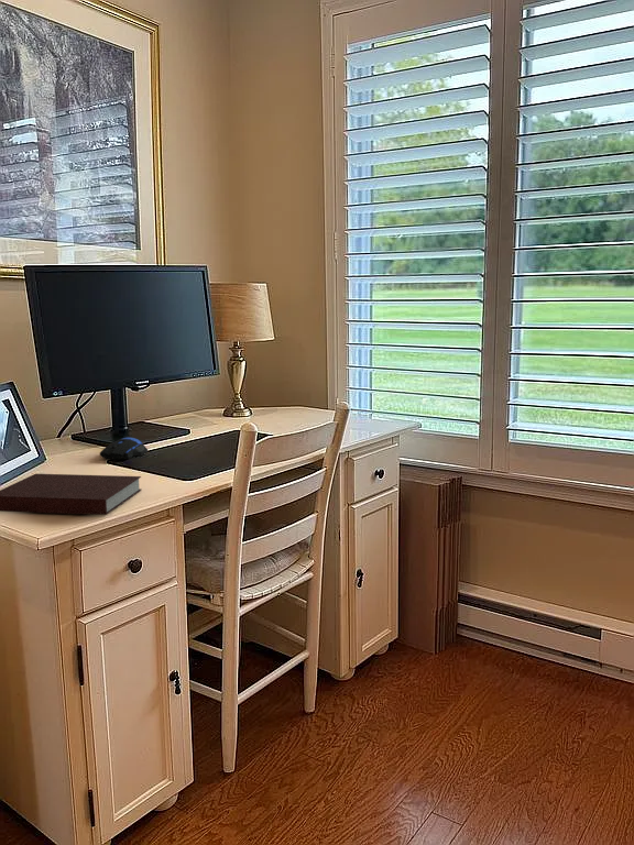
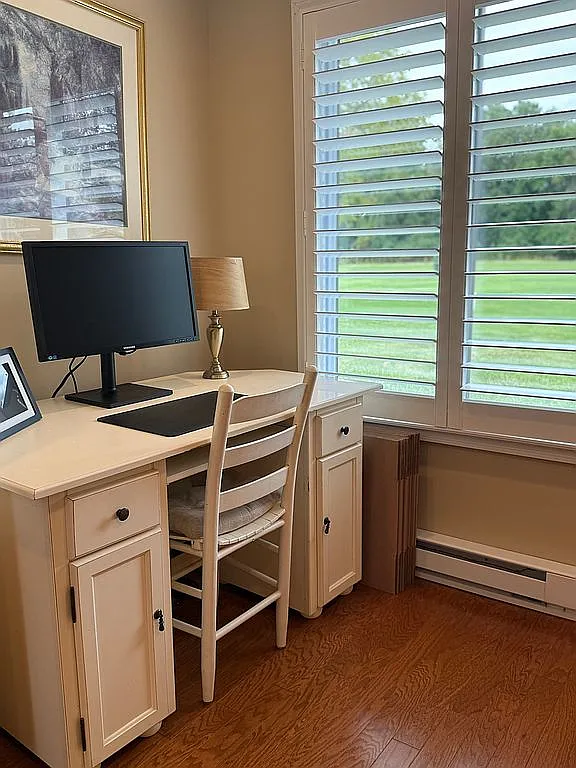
- computer mouse [99,437,149,461]
- notebook [0,473,142,516]
